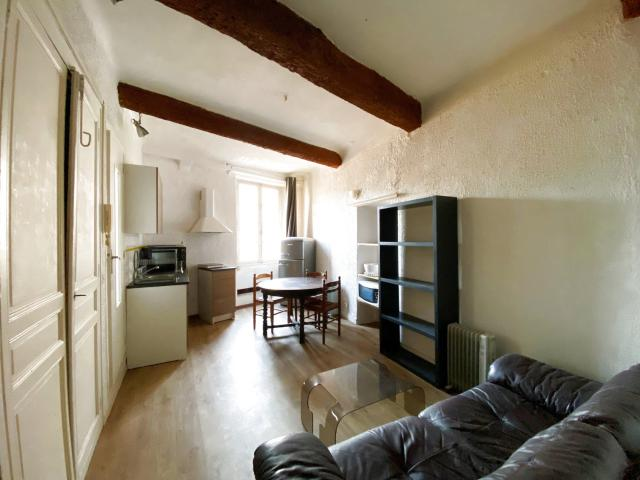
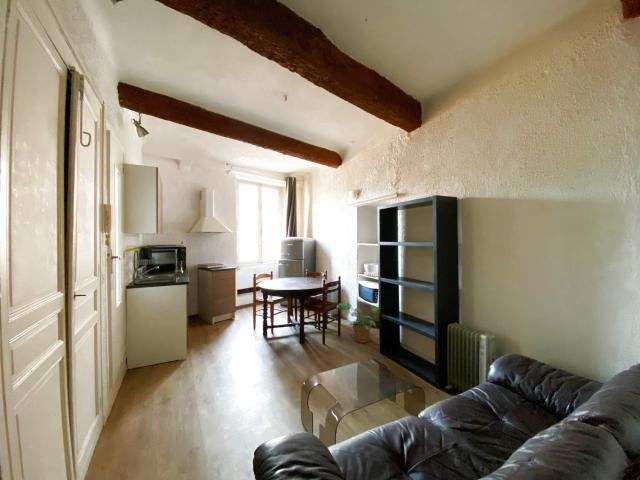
+ potted plant [335,302,380,344]
